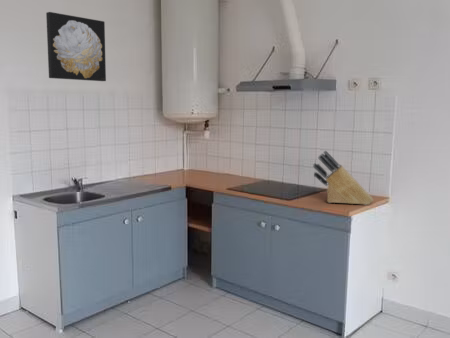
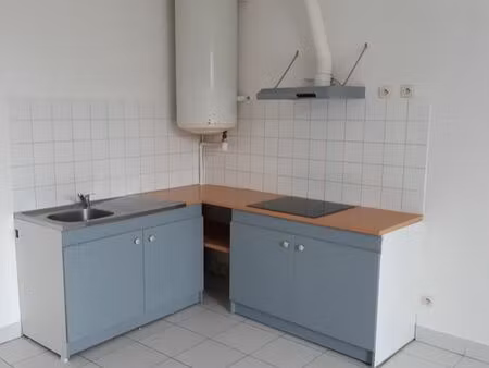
- wall art [45,11,107,82]
- knife block [312,150,374,206]
